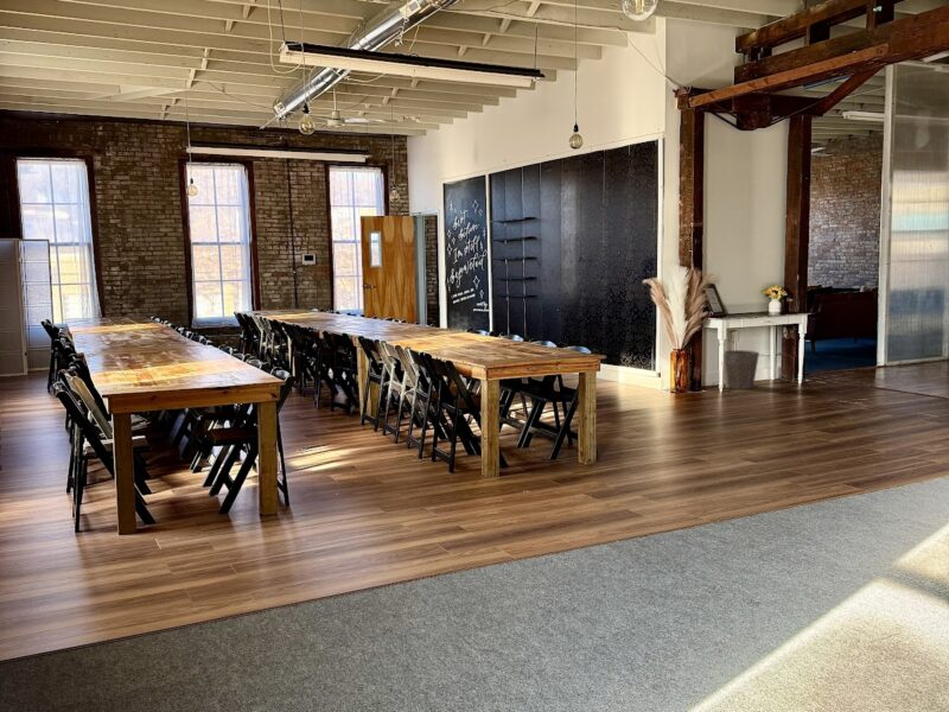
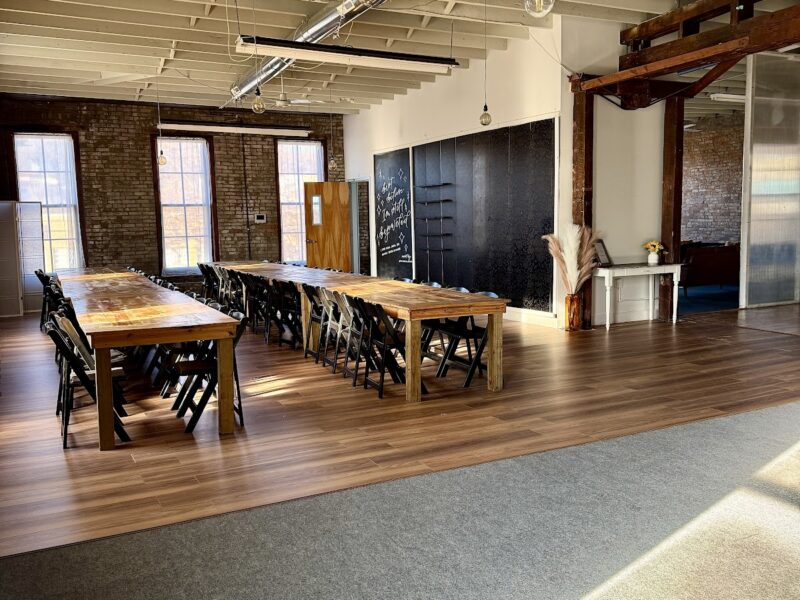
- waste bin [722,349,760,390]
